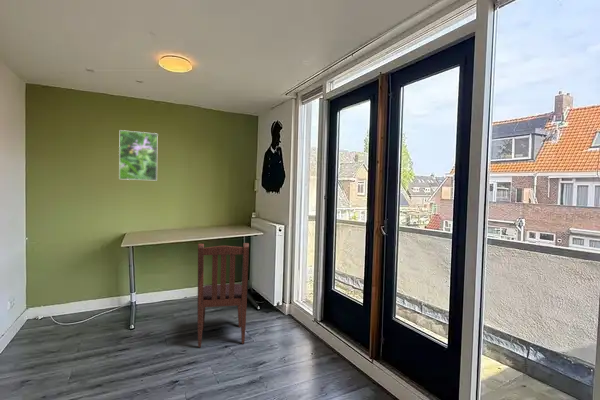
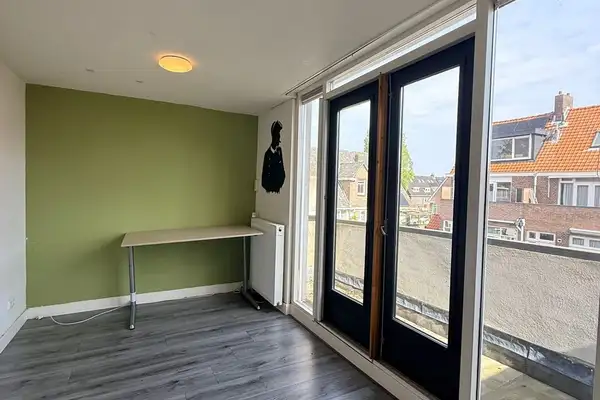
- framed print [118,129,159,181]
- chair [196,242,250,348]
